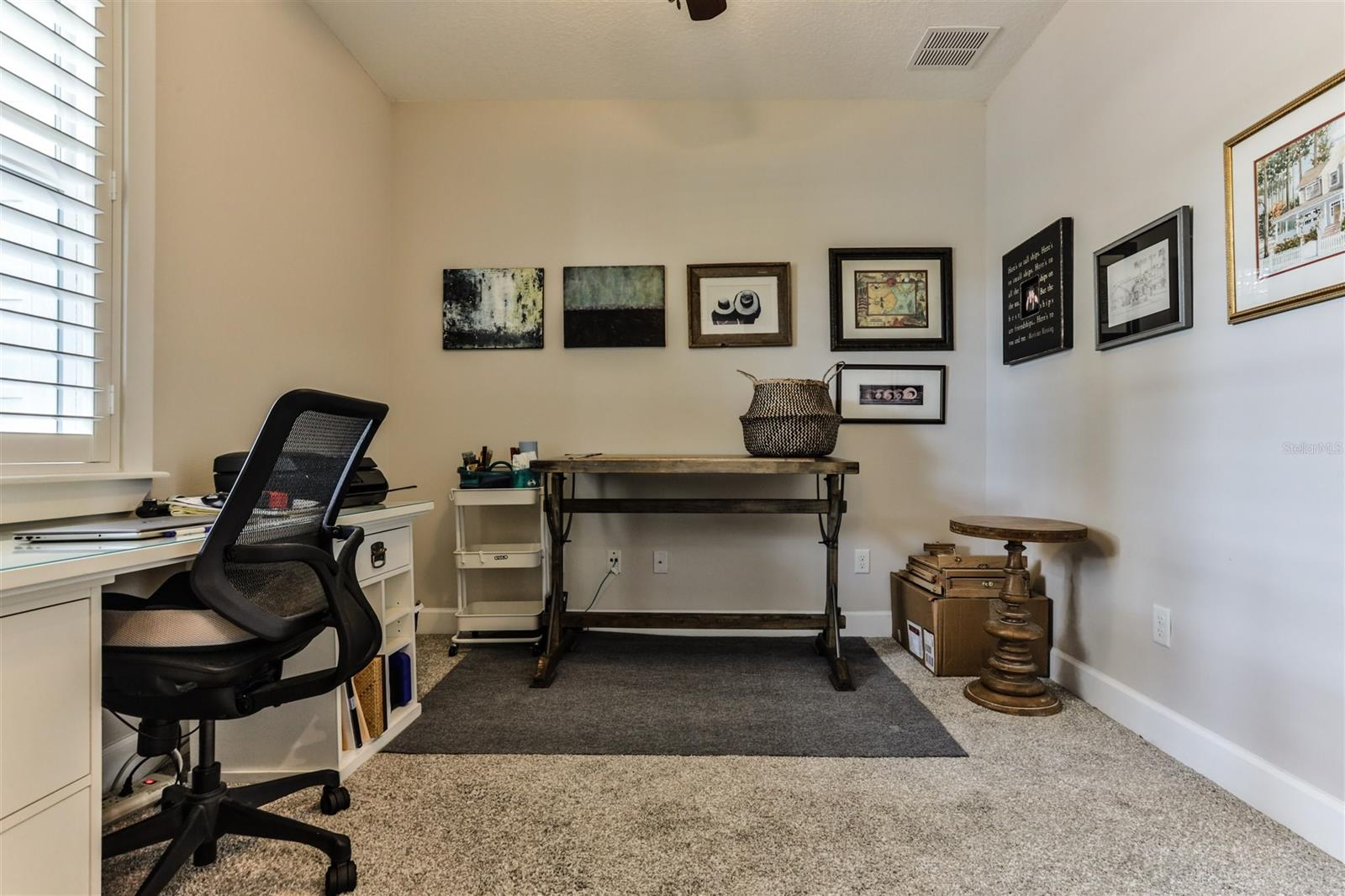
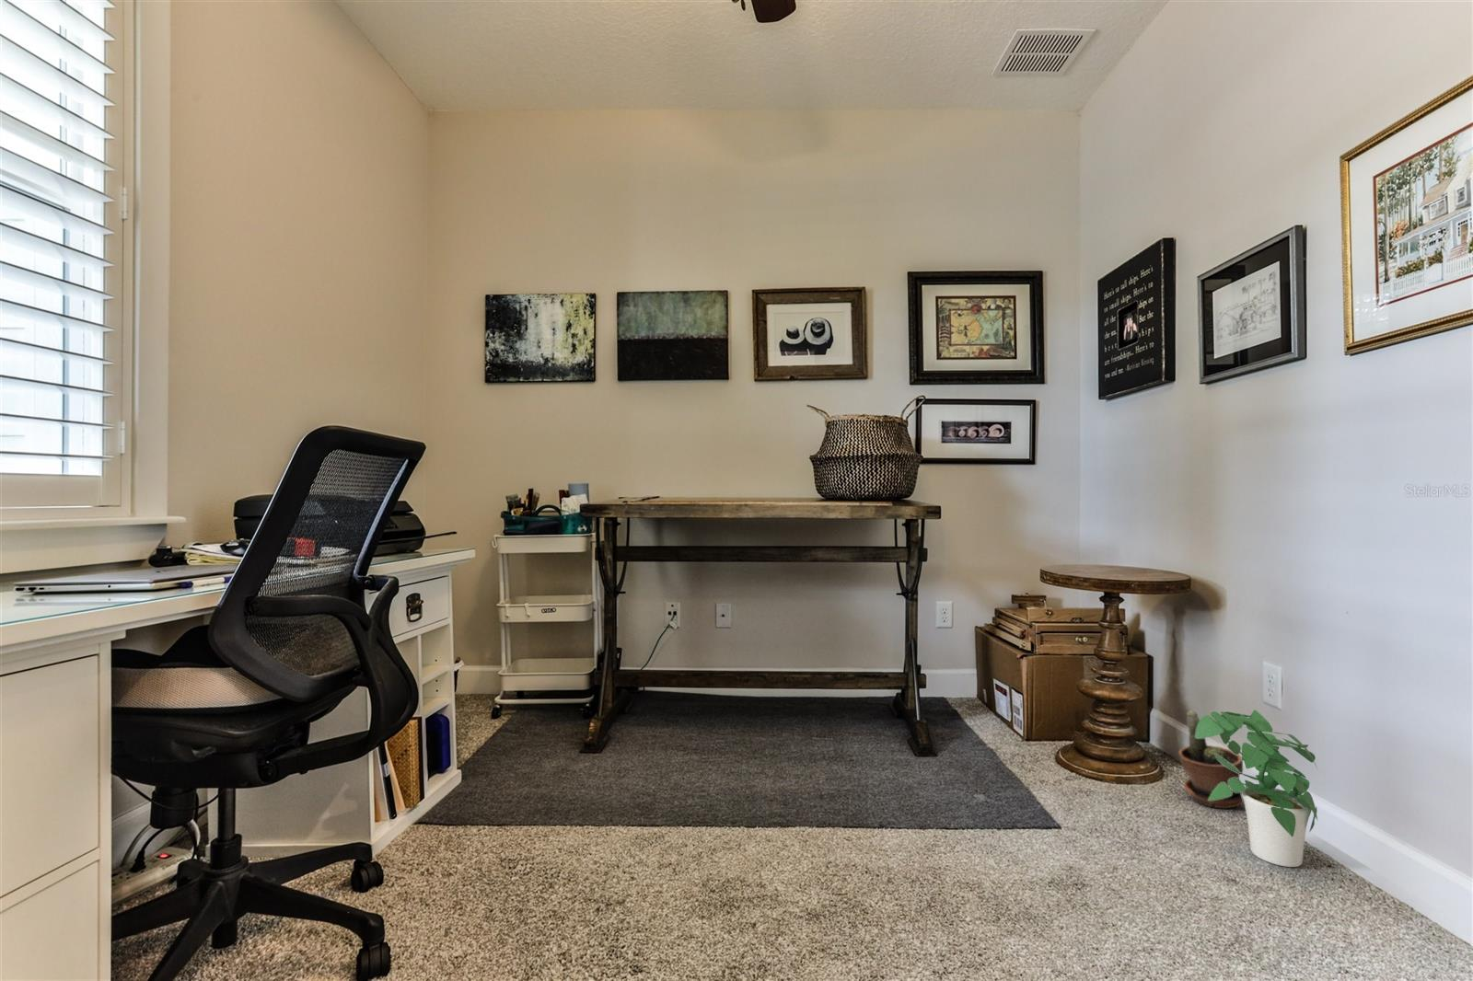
+ potted plant [1177,709,1244,809]
+ potted plant [1195,708,1319,868]
